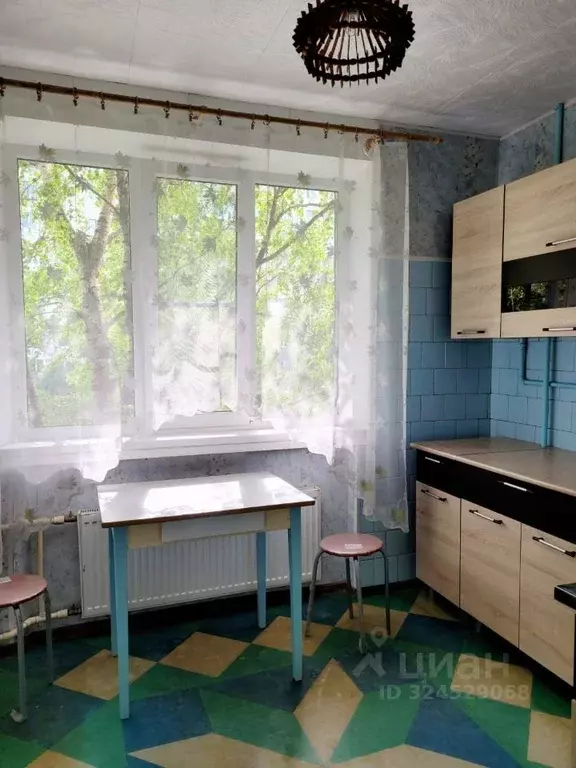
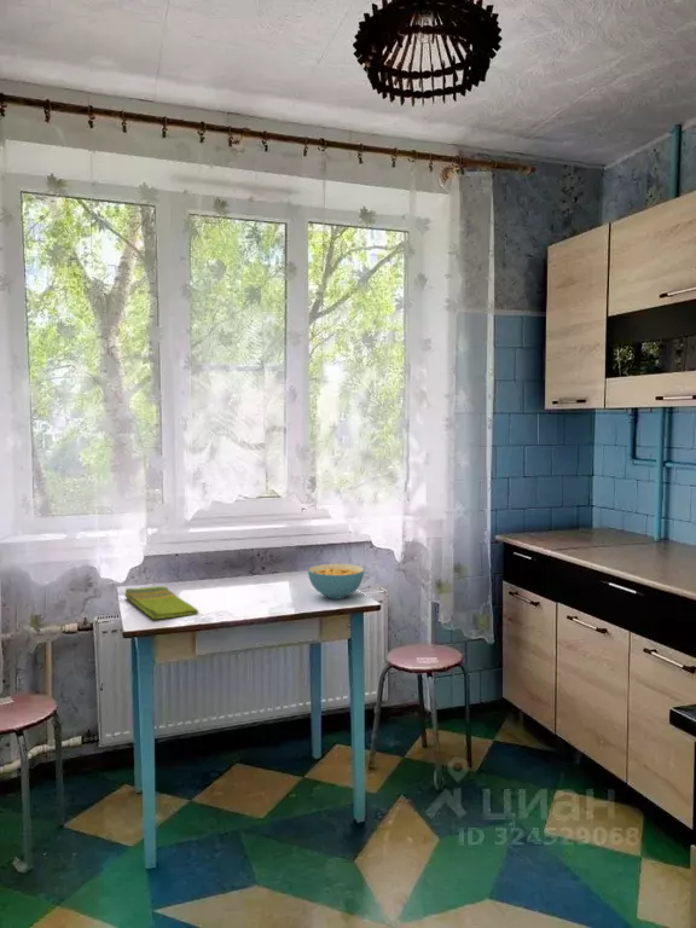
+ cereal bowl [307,563,366,601]
+ dish towel [123,585,199,620]
